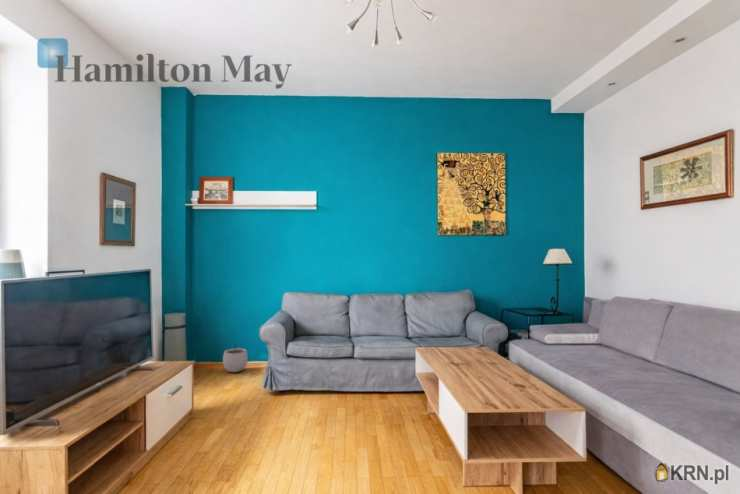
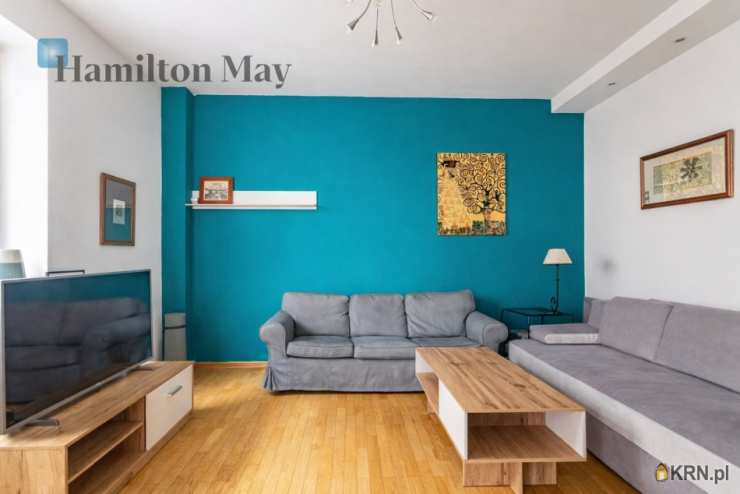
- plant pot [222,342,249,373]
